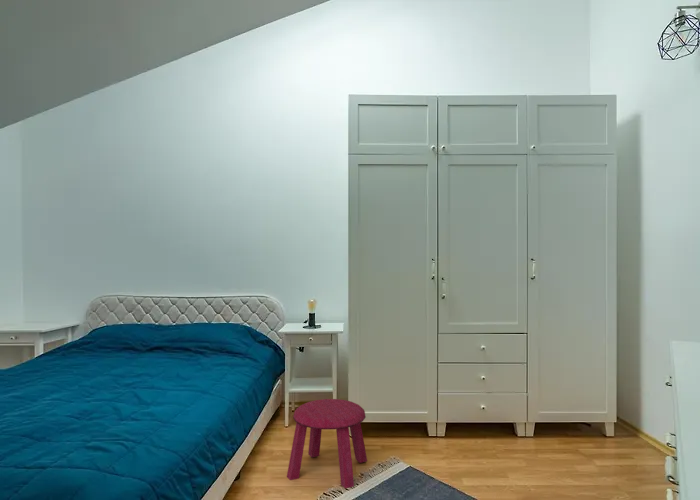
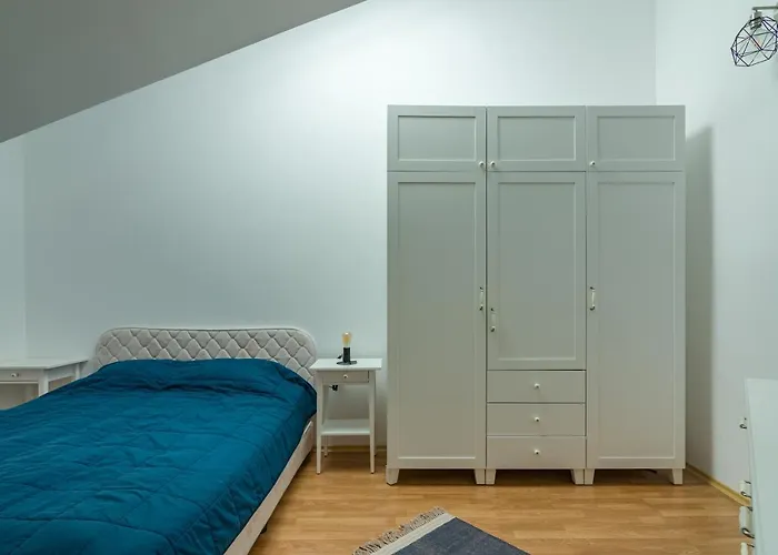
- stool [286,398,368,489]
